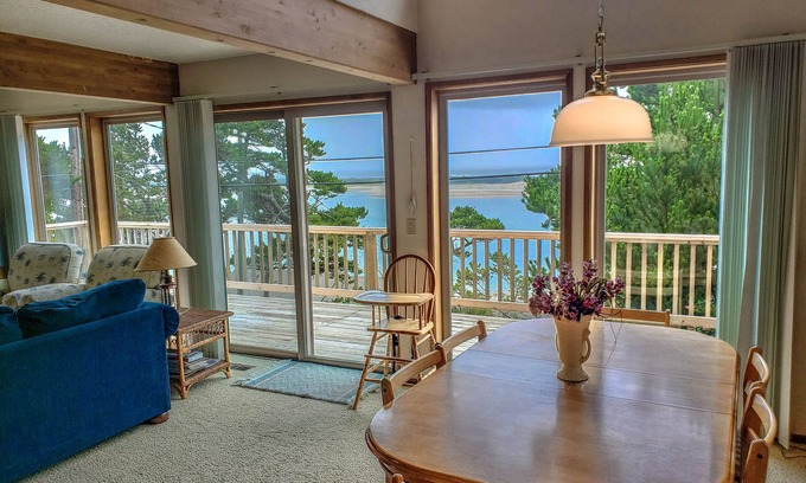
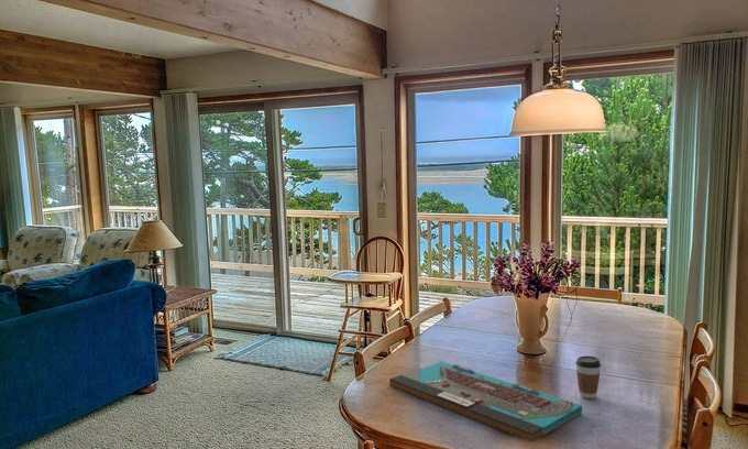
+ coffee cup [574,355,602,399]
+ board game [388,361,583,442]
